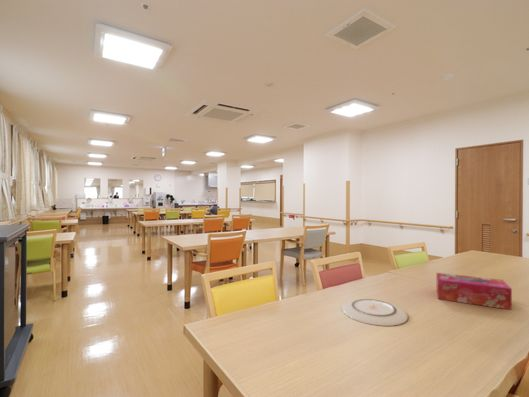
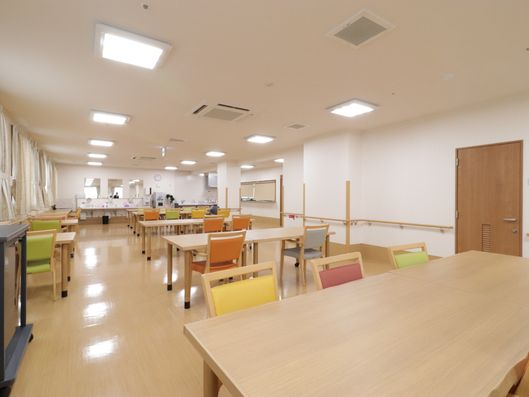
- tissue box [436,272,513,311]
- plate [341,298,409,327]
